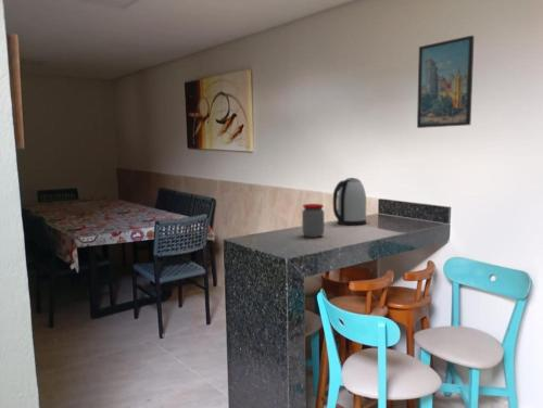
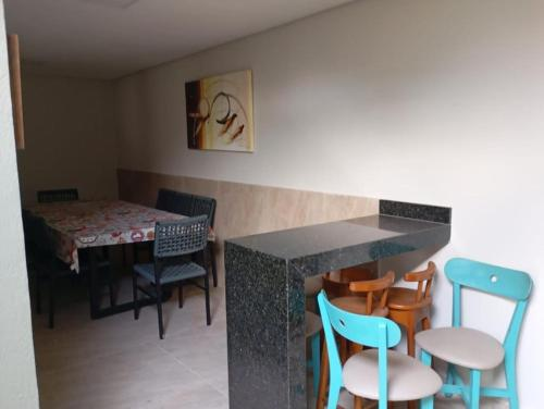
- jar [301,203,325,239]
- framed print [416,35,475,129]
- kettle [332,177,367,226]
